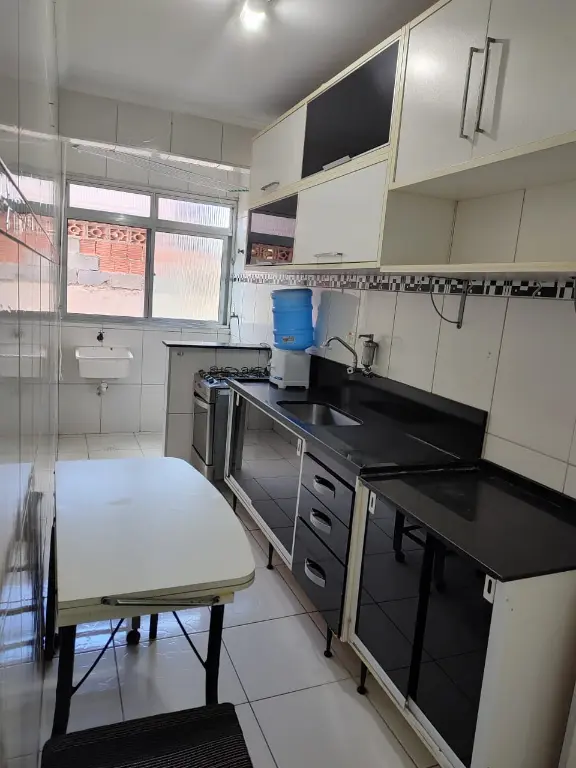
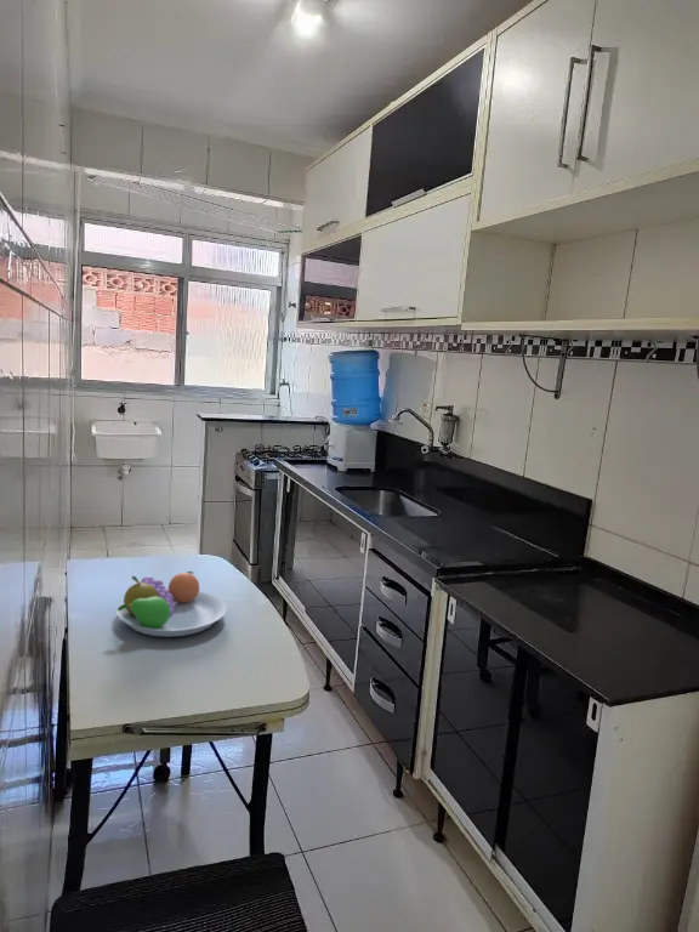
+ fruit bowl [115,570,228,638]
